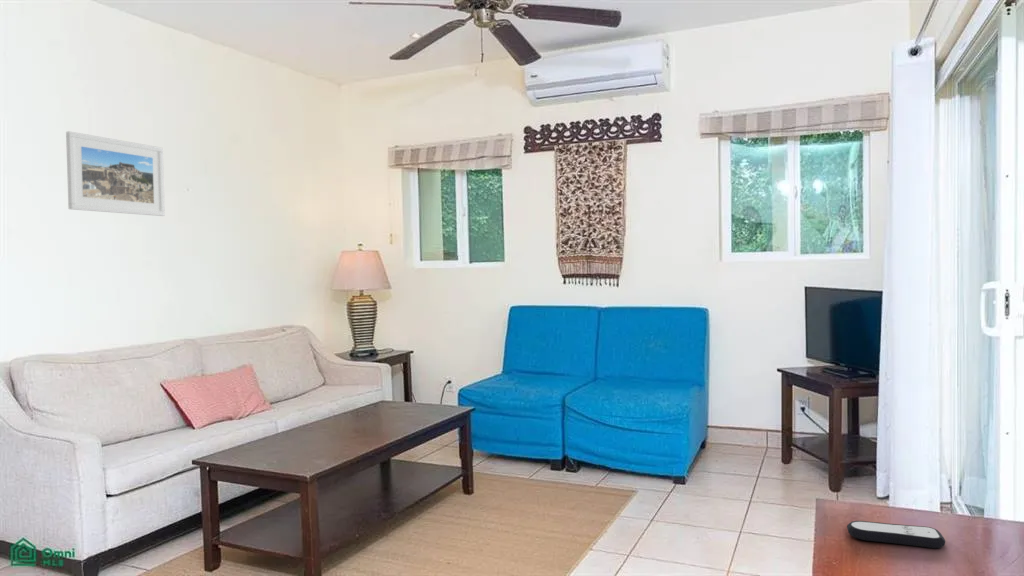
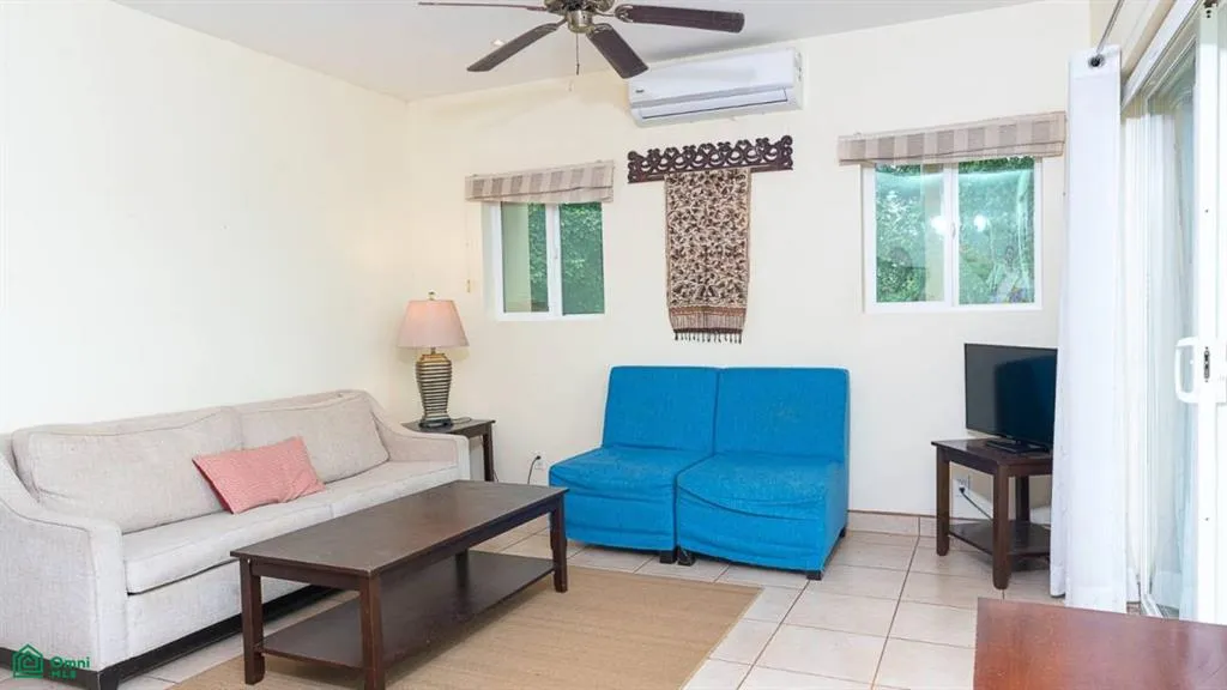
- remote control [846,520,946,549]
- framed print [65,130,166,217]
